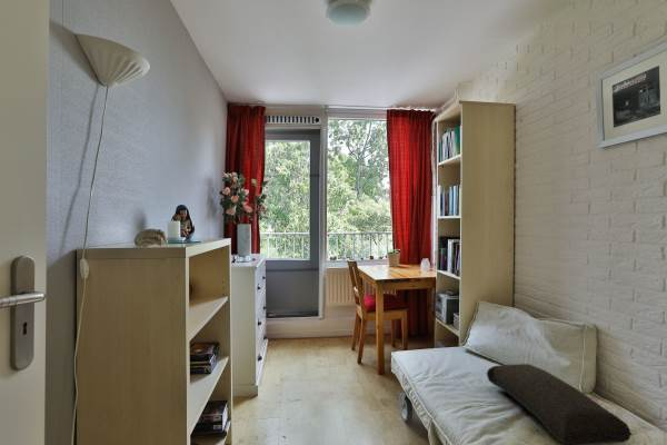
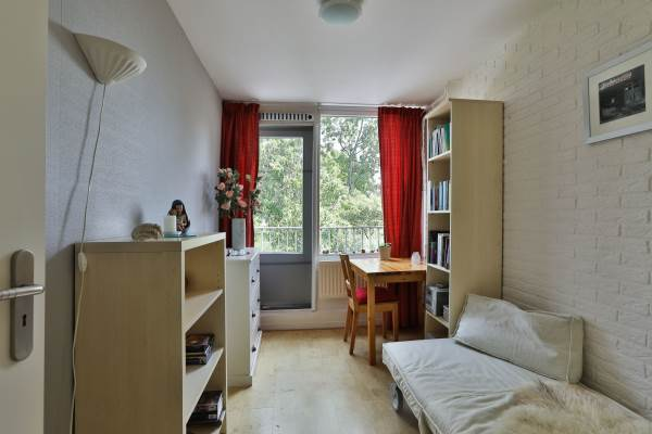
- cushion [485,363,634,445]
